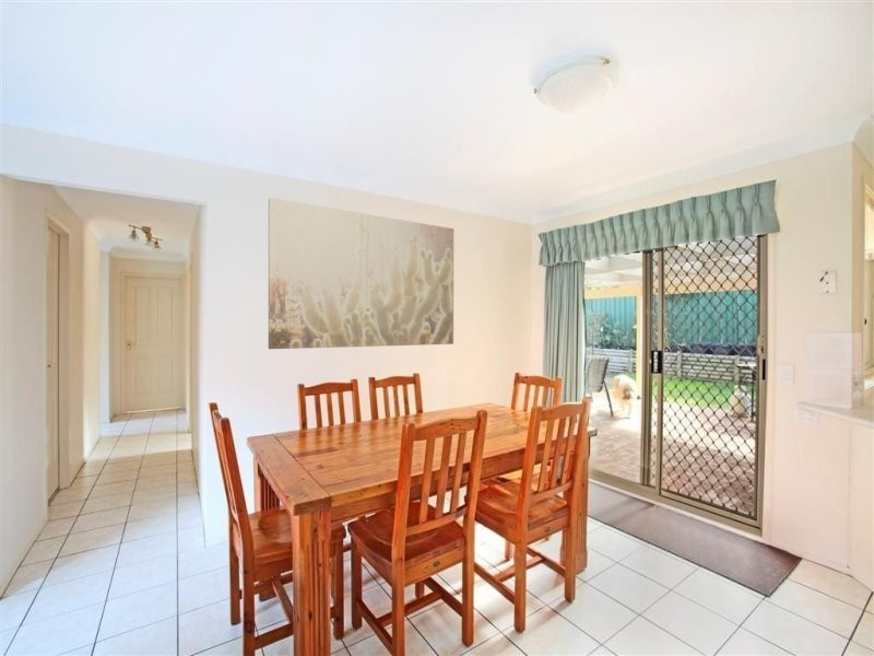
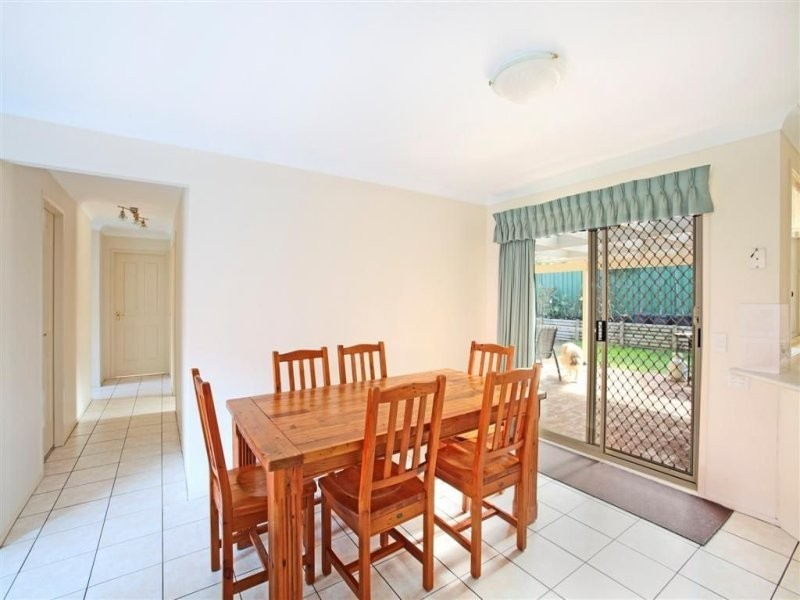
- wall art [268,197,454,350]
